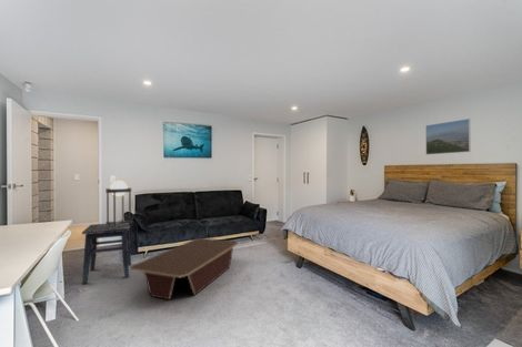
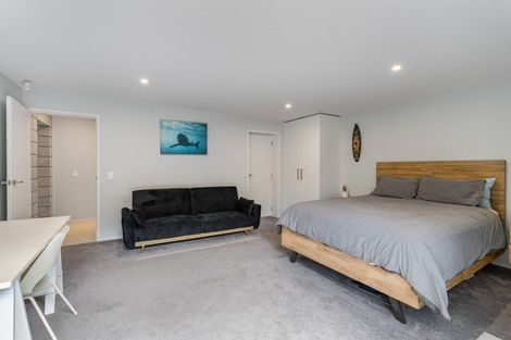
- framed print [424,118,472,155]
- table lamp [104,178,133,228]
- coffee table [129,237,239,300]
- side table [81,223,132,285]
